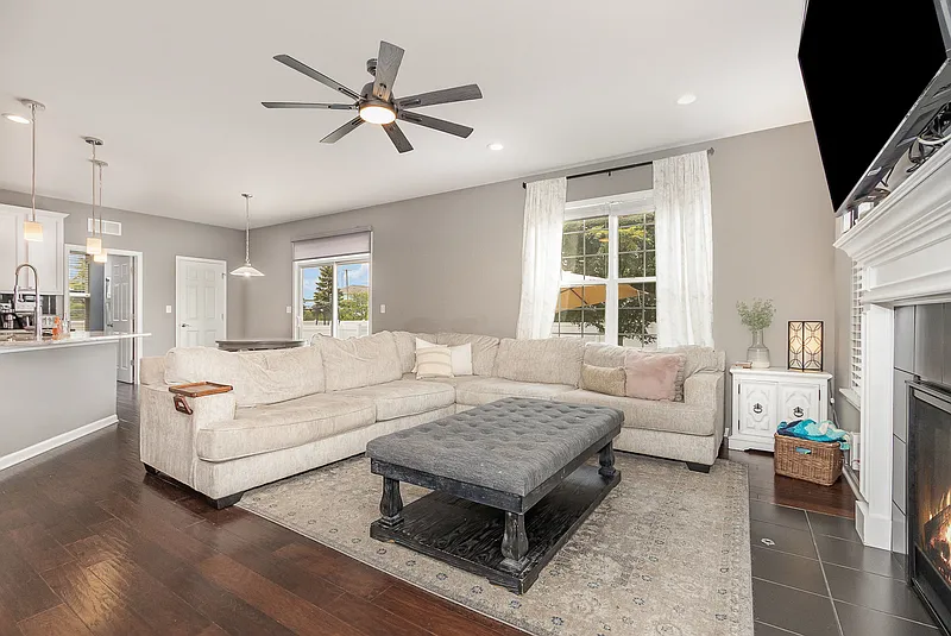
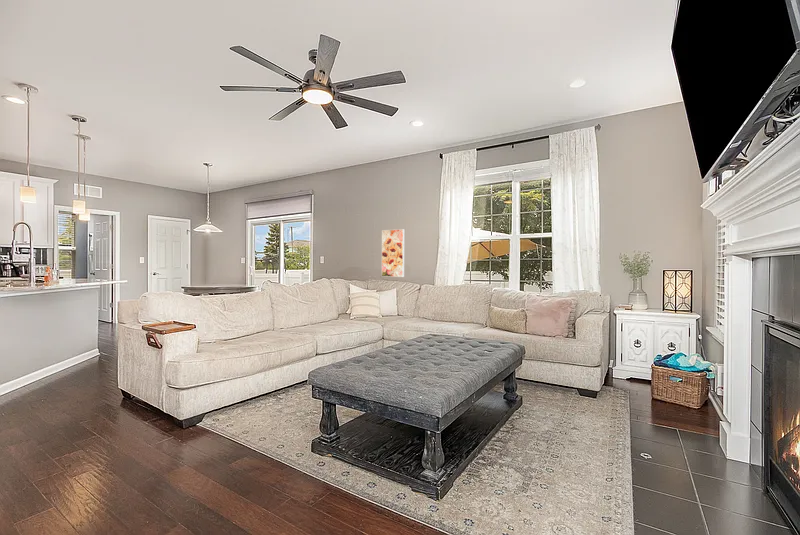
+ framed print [381,228,405,278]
